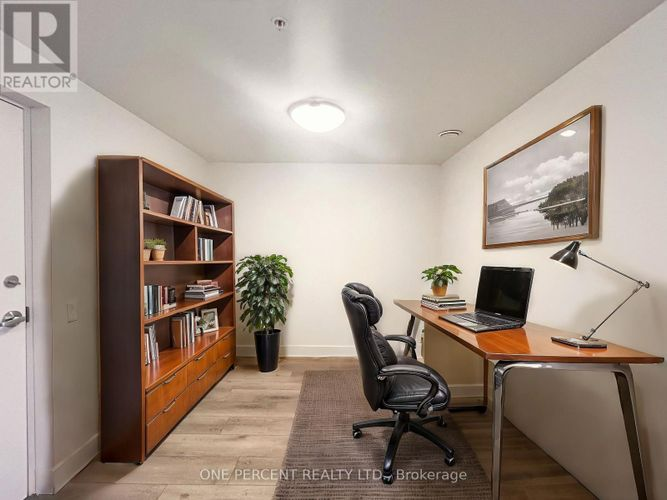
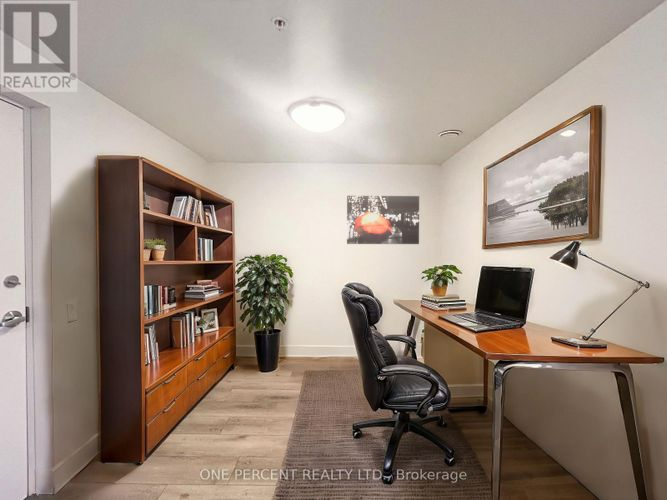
+ wall art [346,195,420,245]
